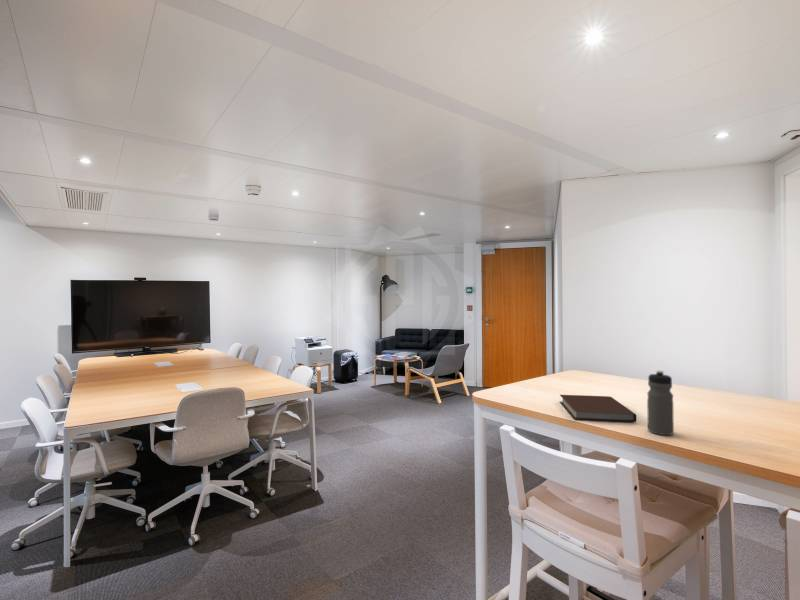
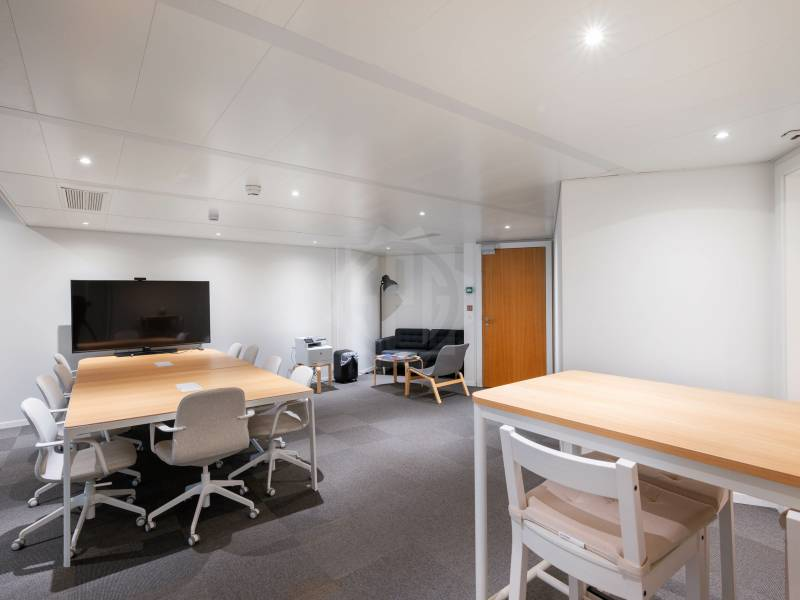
- notebook [559,394,637,423]
- water bottle [646,370,675,436]
